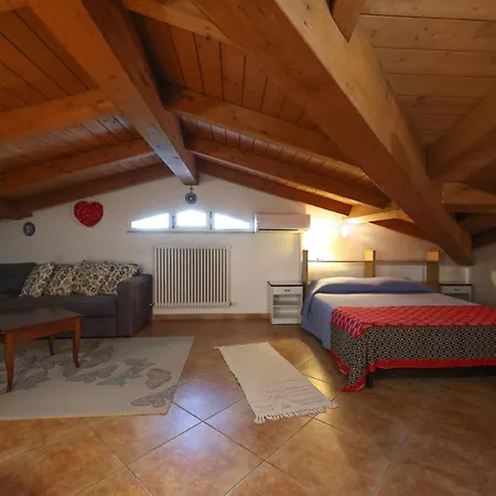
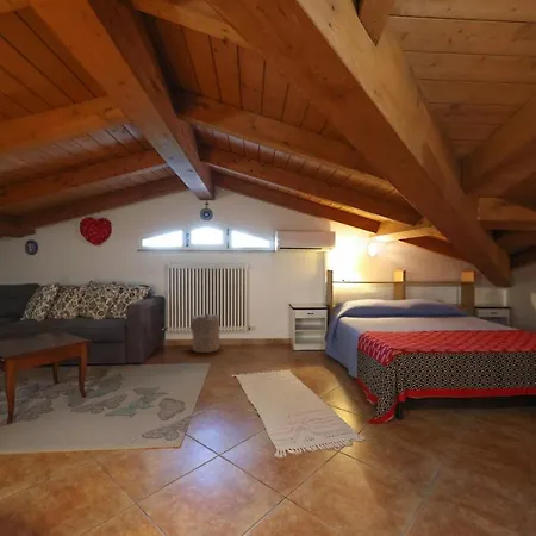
+ laundry hamper [189,312,220,354]
